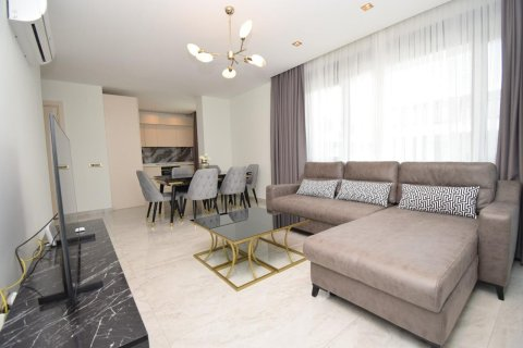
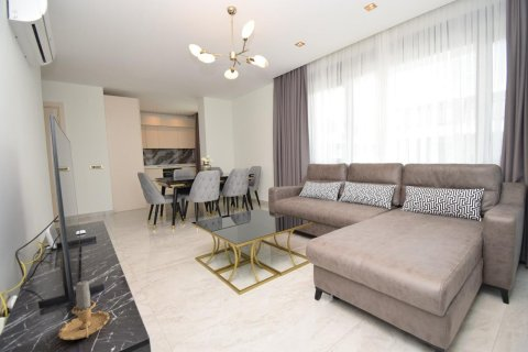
+ candle [58,279,110,341]
